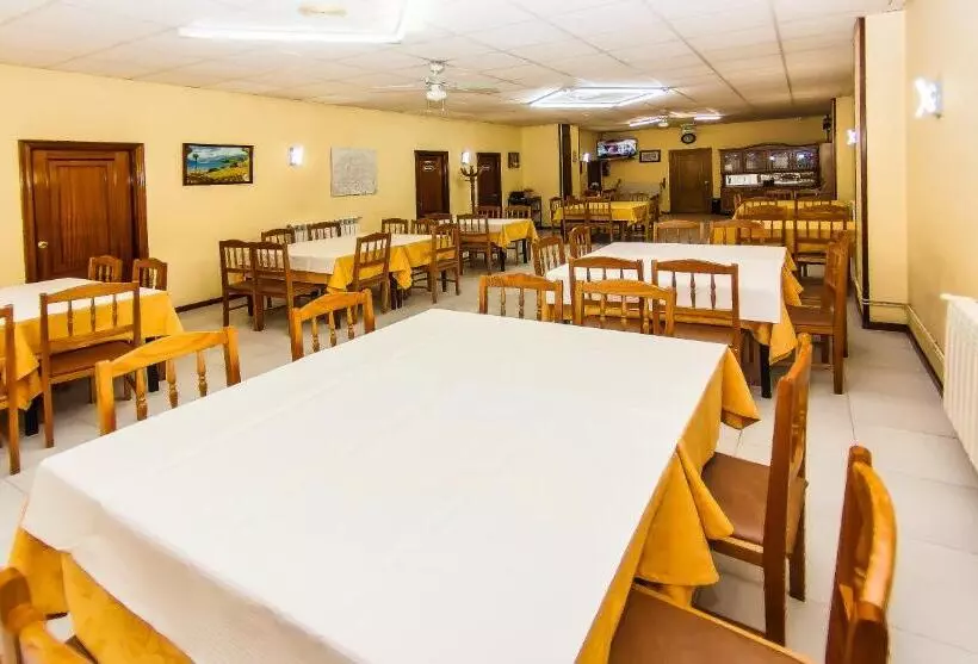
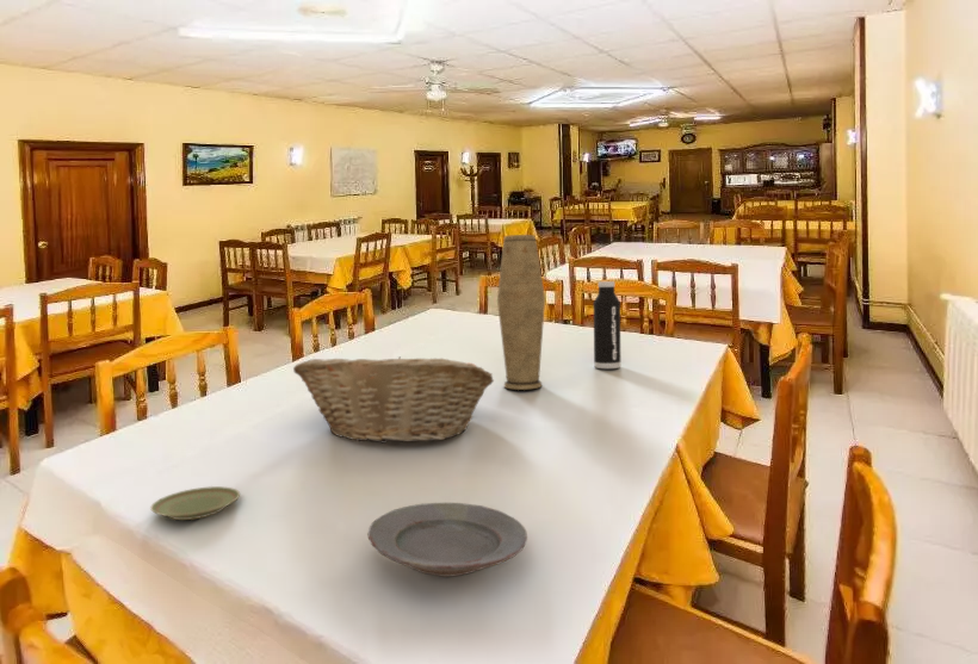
+ fruit basket [292,355,495,445]
+ water bottle [593,280,621,370]
+ vase [496,234,546,391]
+ plate [367,502,528,578]
+ plate [149,485,241,521]
